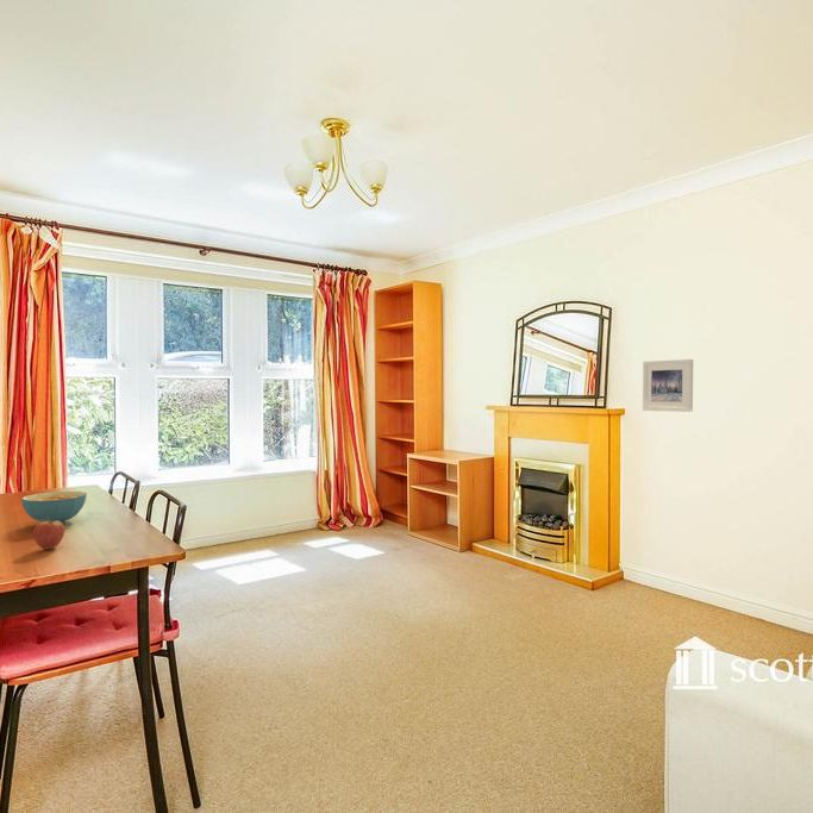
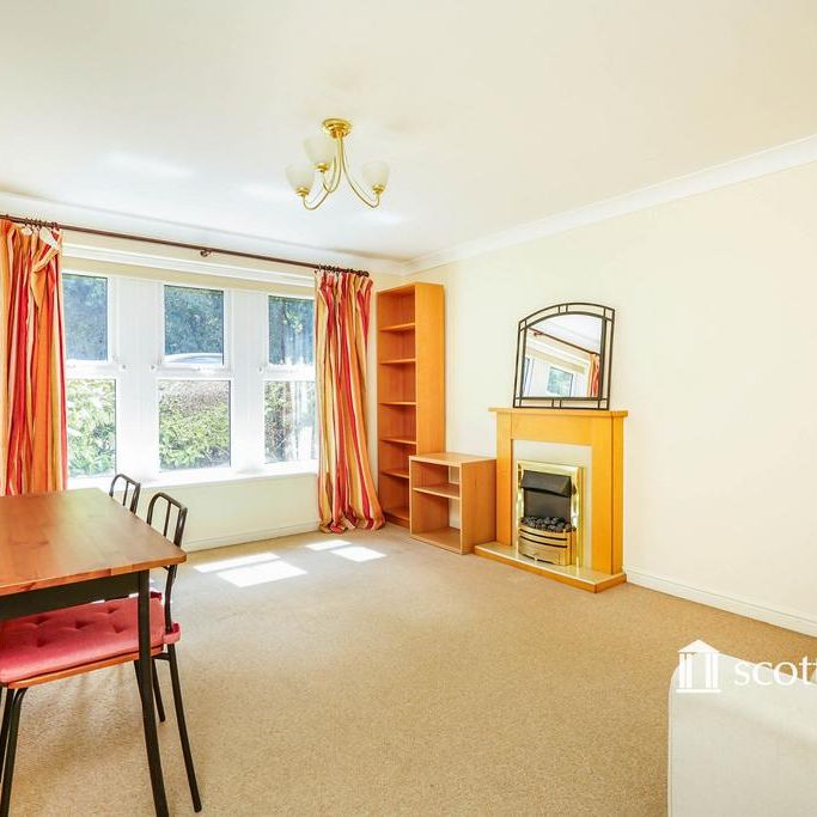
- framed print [642,358,694,413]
- cereal bowl [20,490,88,524]
- fruit [32,517,65,551]
